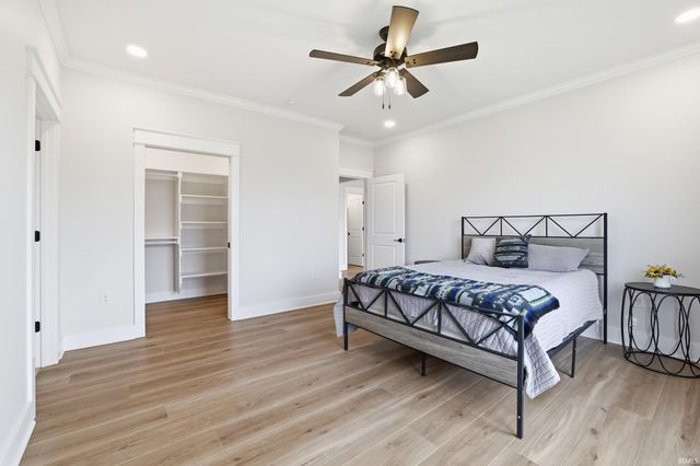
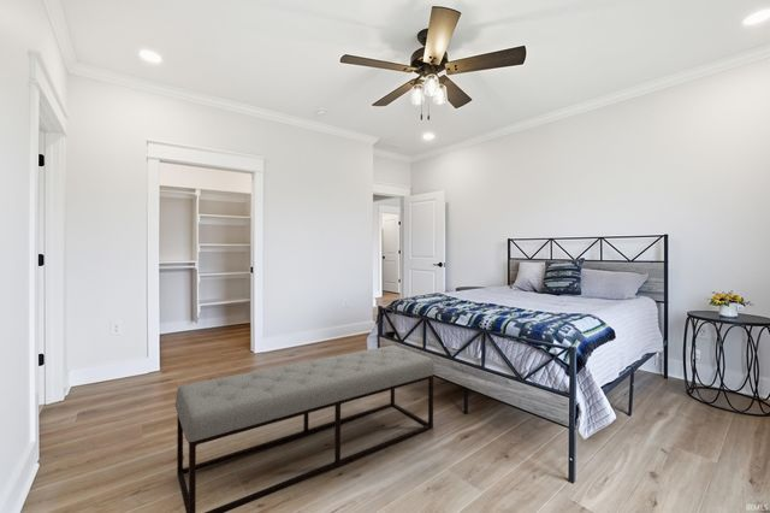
+ bench [173,344,436,513]
